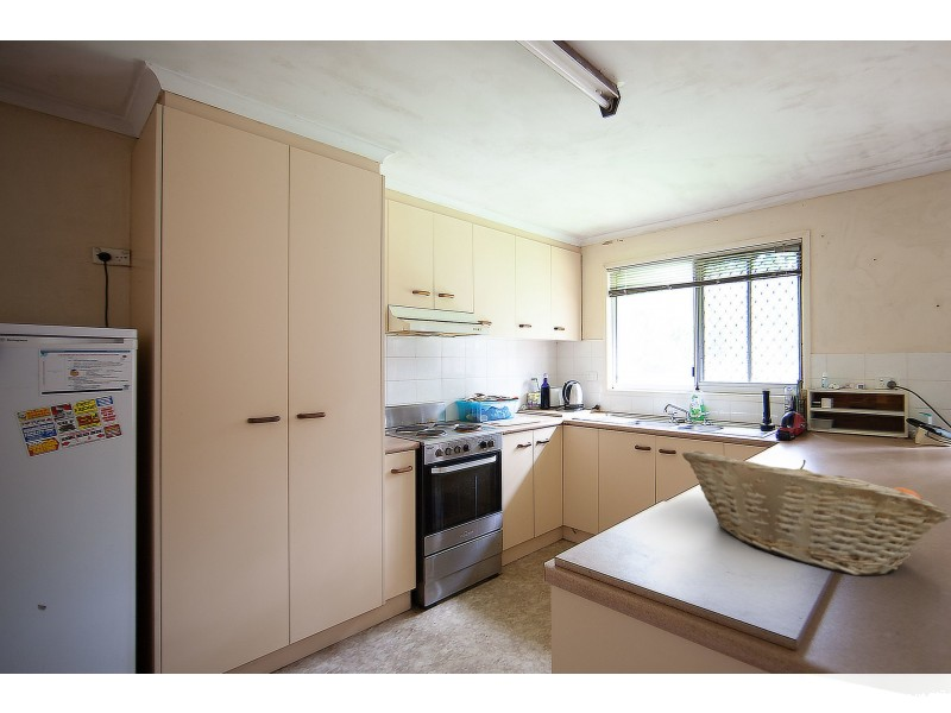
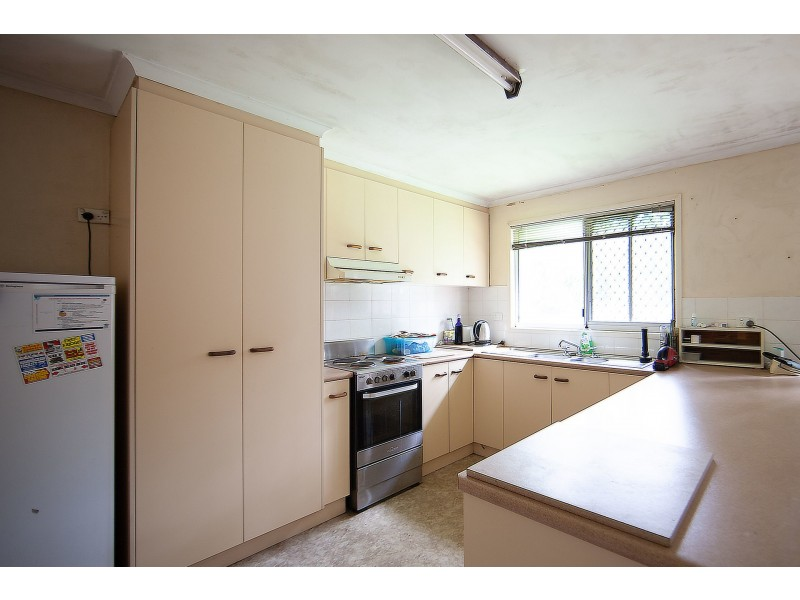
- fruit basket [681,449,951,576]
